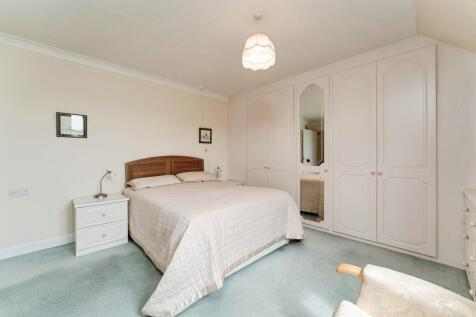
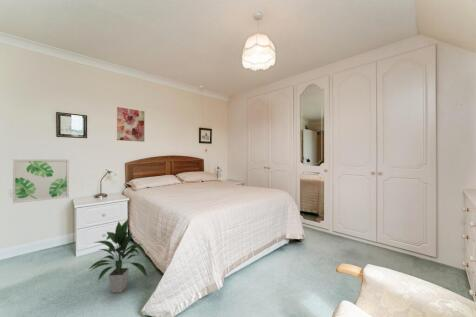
+ wall art [116,106,145,143]
+ wall art [12,158,70,204]
+ indoor plant [88,217,148,294]
